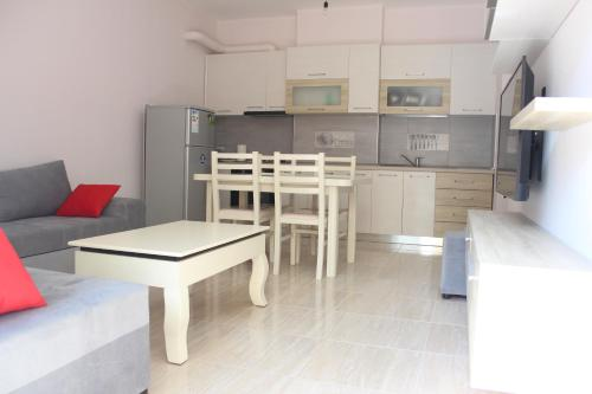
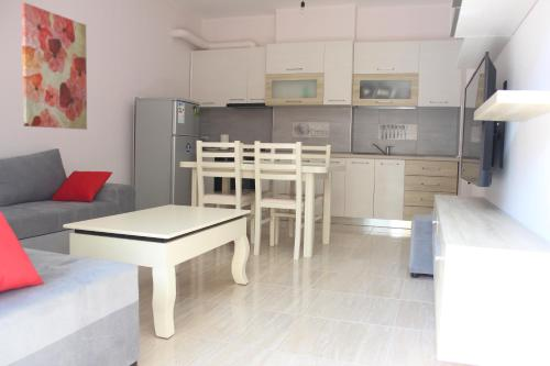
+ wall art [21,1,88,131]
